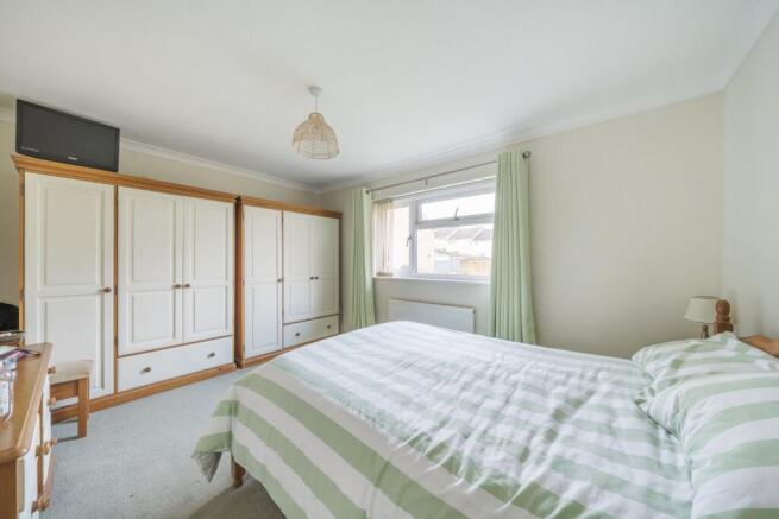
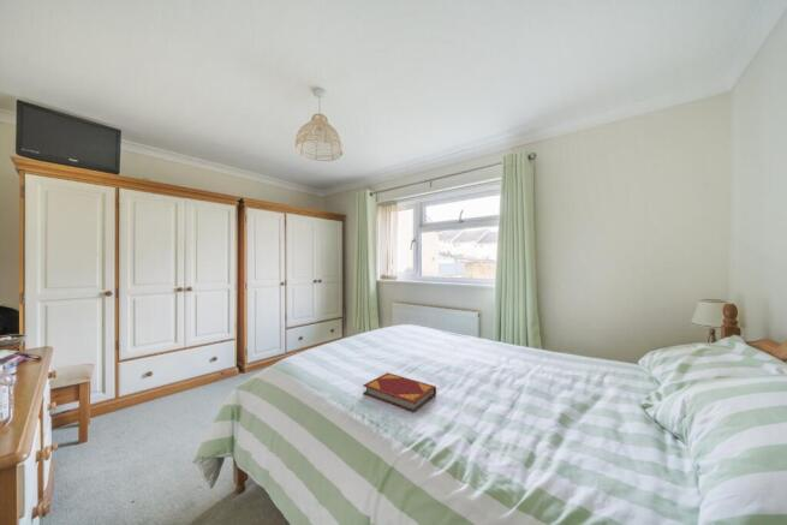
+ hardback book [362,371,437,413]
